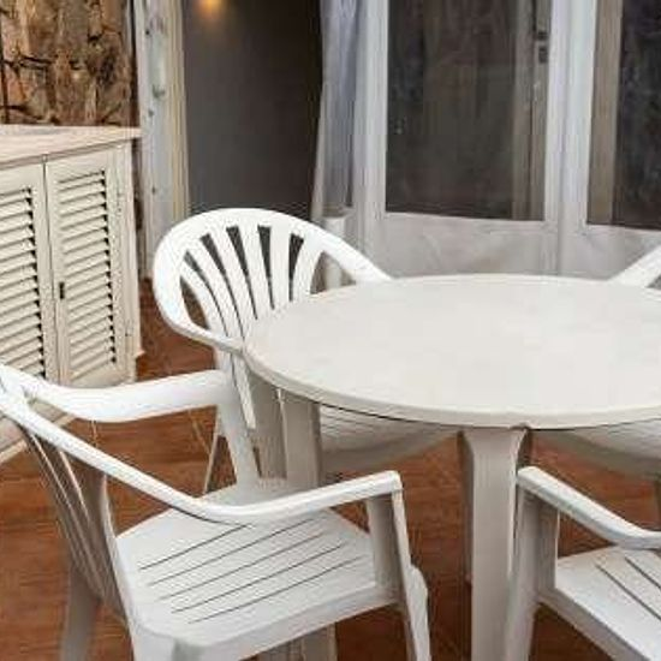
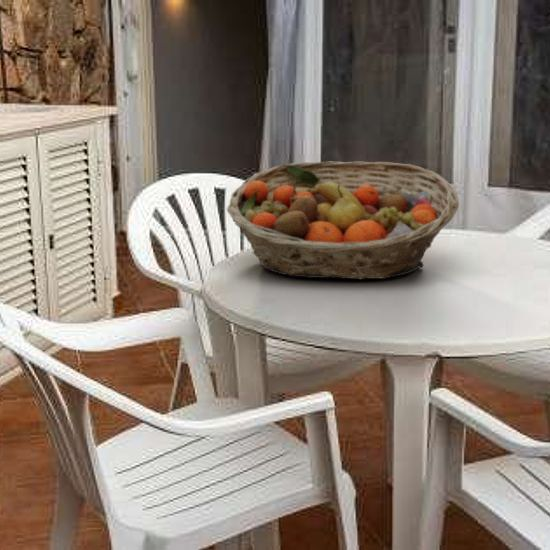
+ fruit basket [226,160,460,281]
